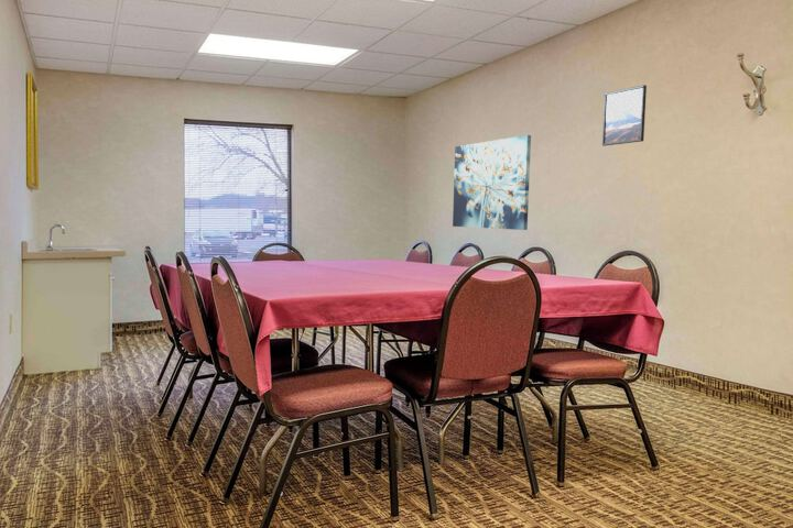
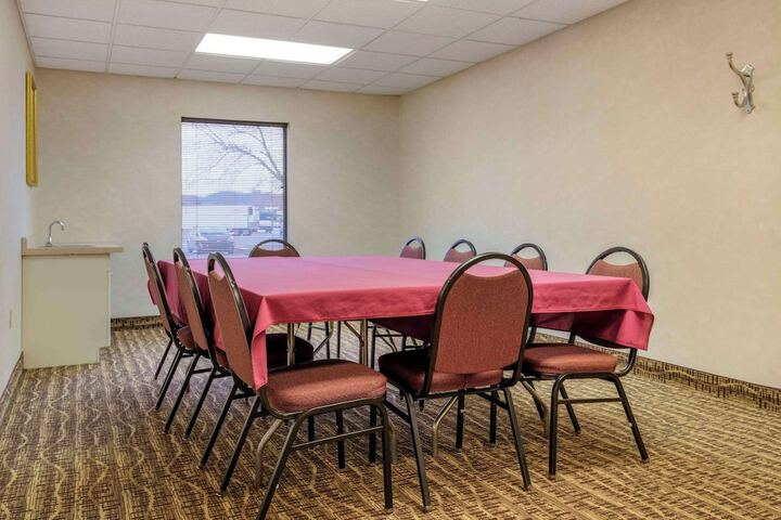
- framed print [601,84,648,147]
- wall art [452,134,532,231]
